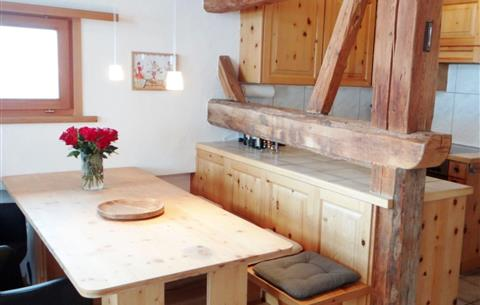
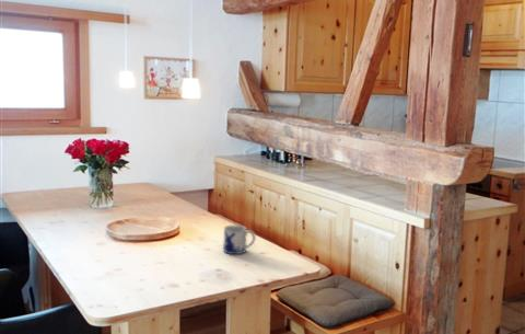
+ mug [222,224,257,255]
